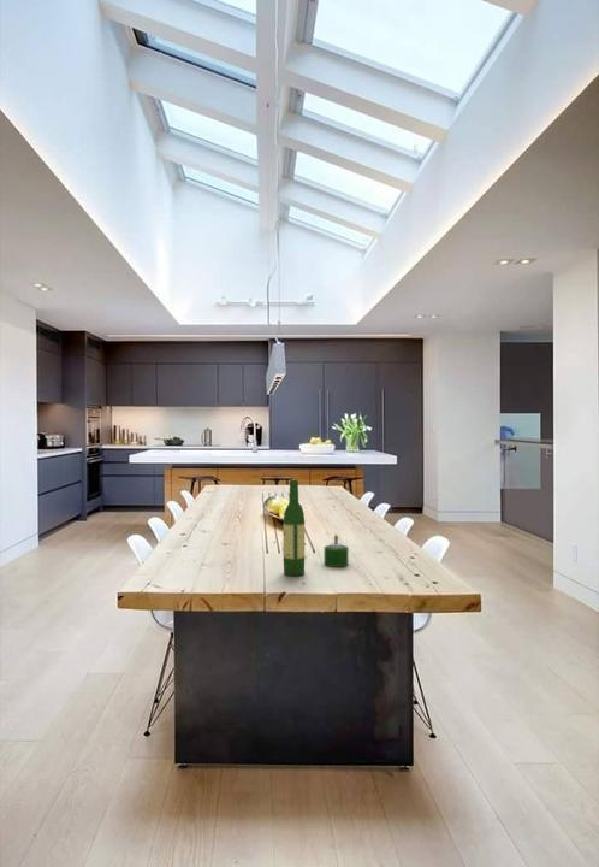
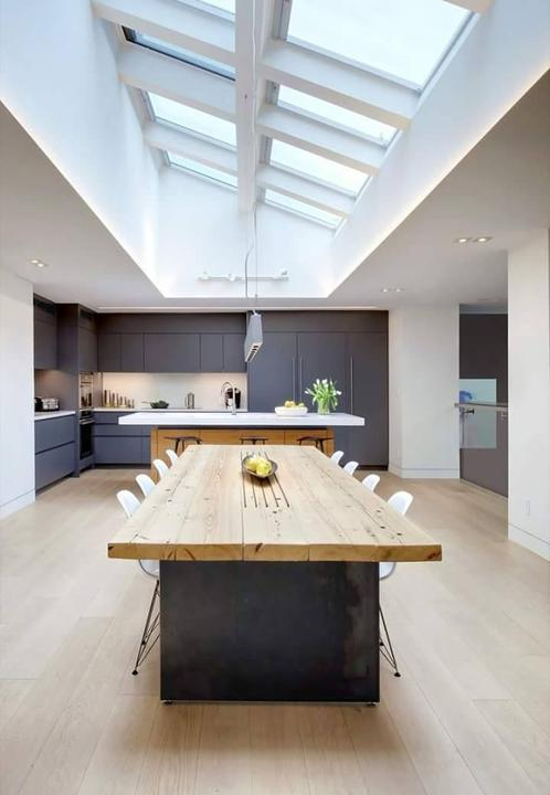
- wine bottle [283,478,306,577]
- candle [324,533,349,568]
